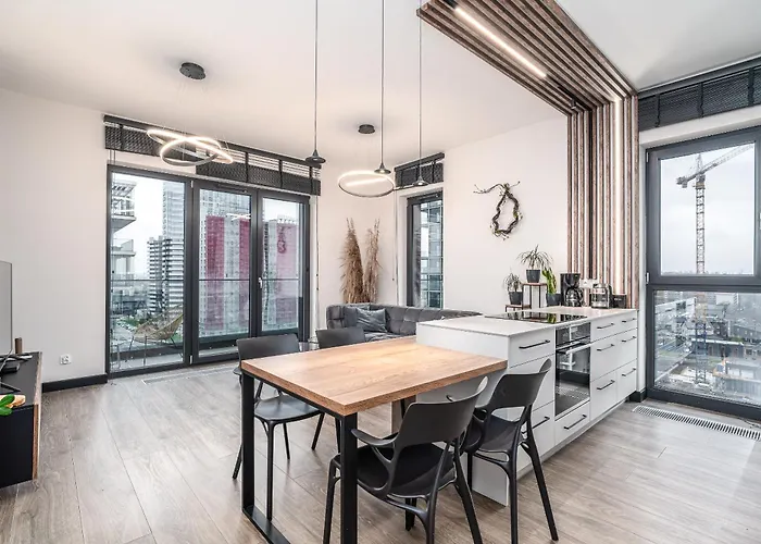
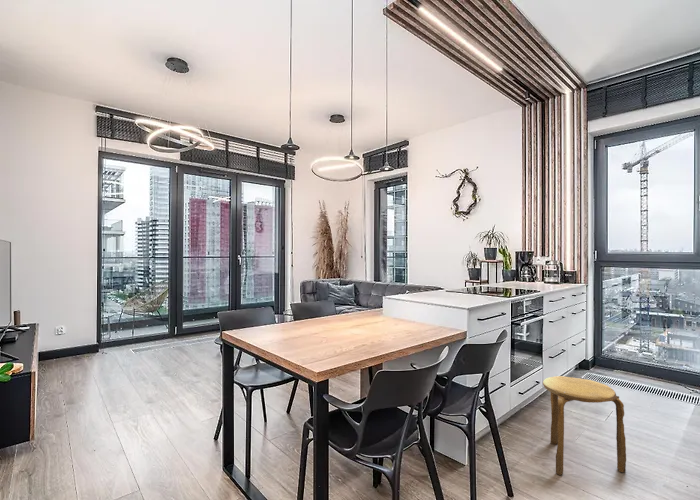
+ stool [542,375,627,476]
